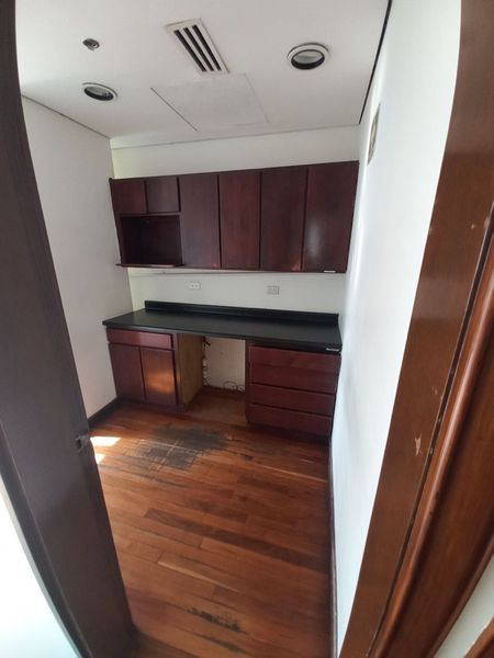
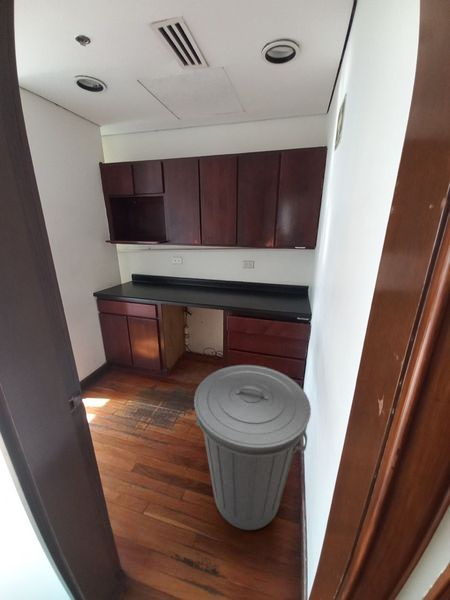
+ trash can [193,364,312,531]
